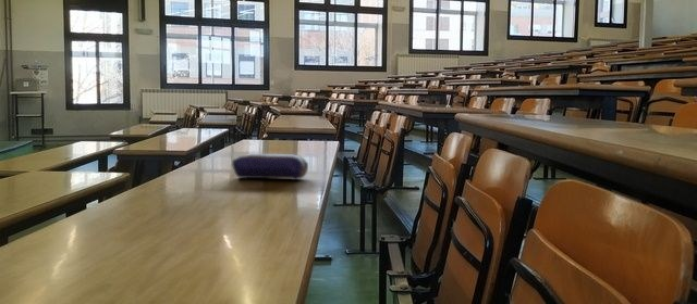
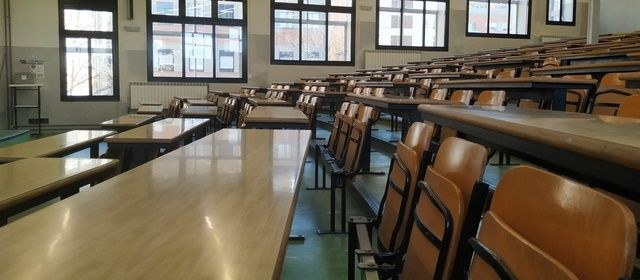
- pencil case [231,153,309,180]
